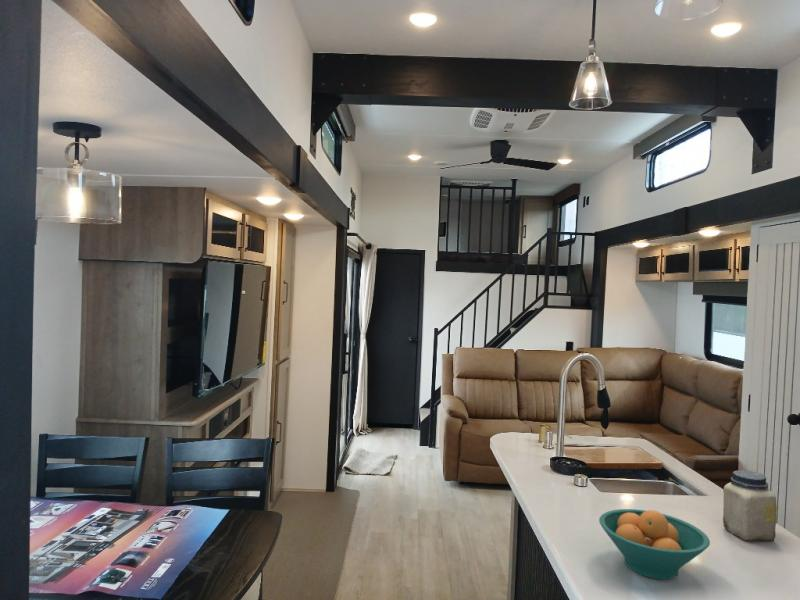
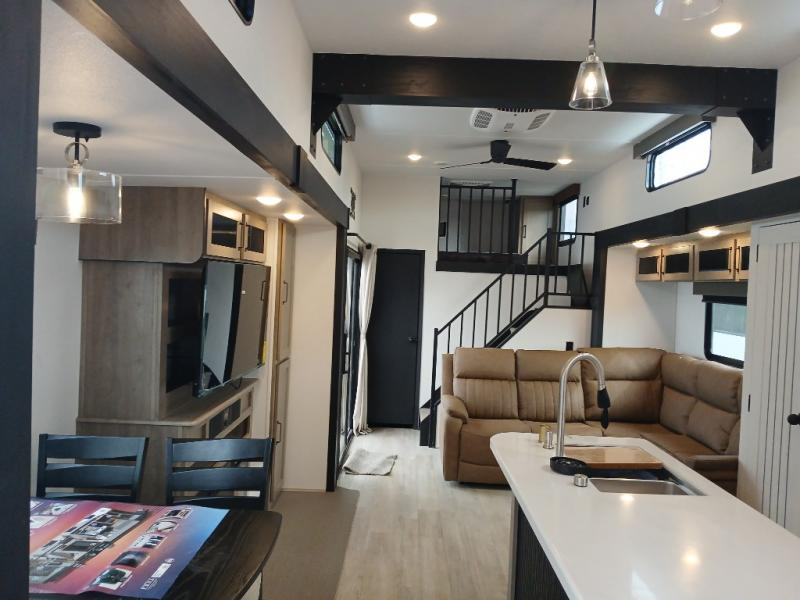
- fruit bowl [598,508,711,580]
- jar [722,469,778,542]
